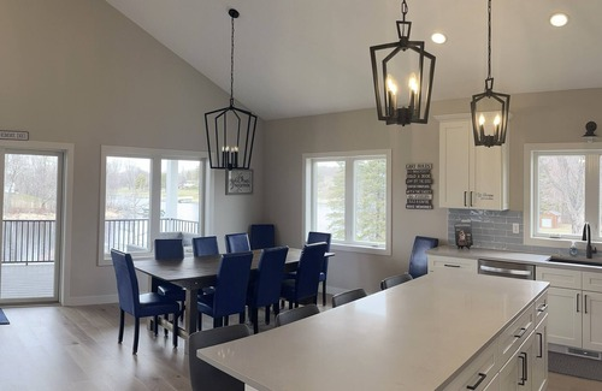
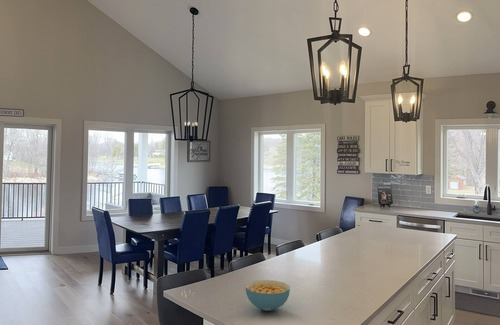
+ cereal bowl [245,279,291,312]
